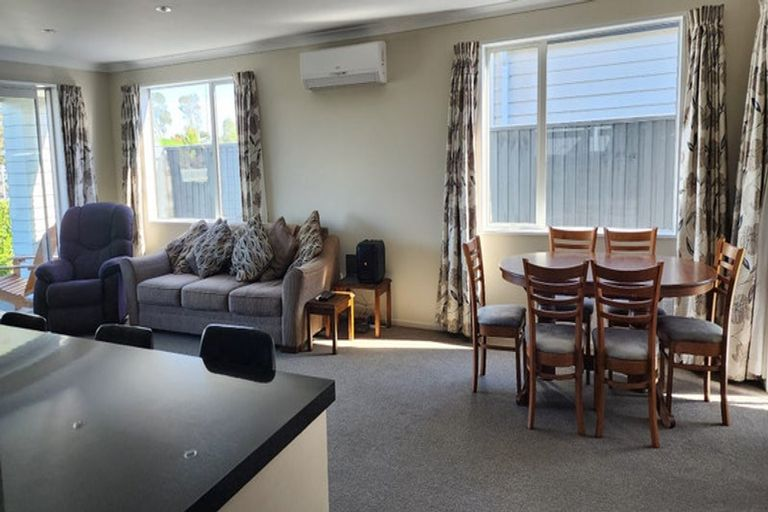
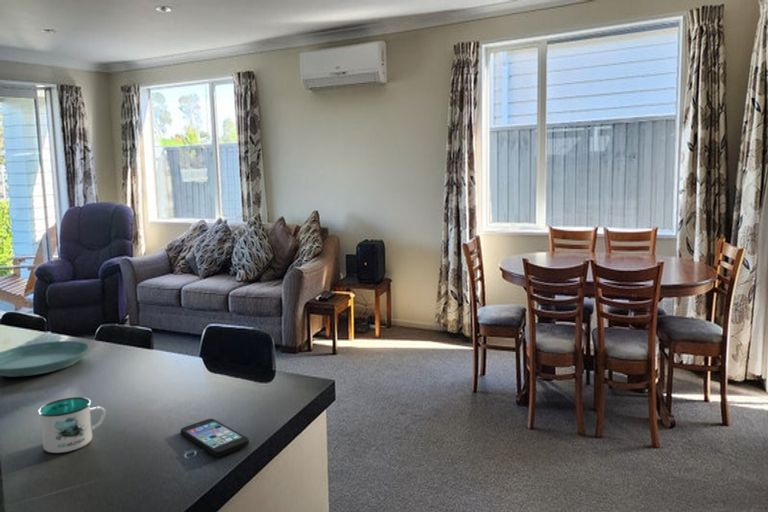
+ mug [37,396,107,454]
+ saucer [0,340,90,378]
+ smartphone [180,418,250,457]
